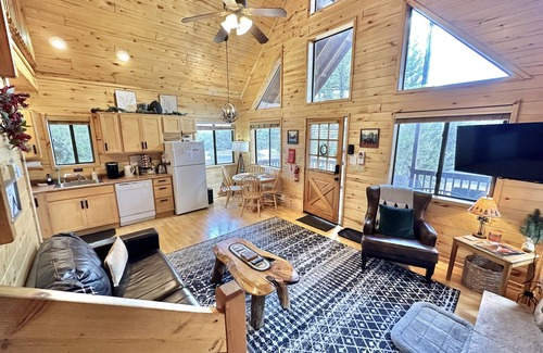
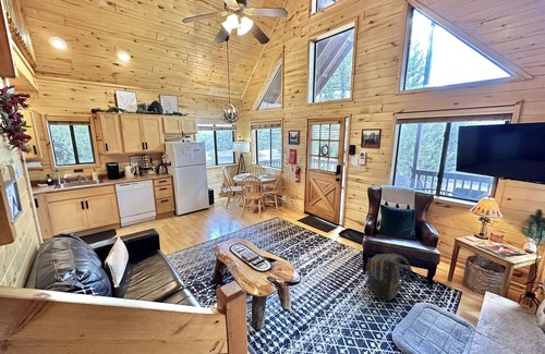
+ backpack [364,253,412,302]
